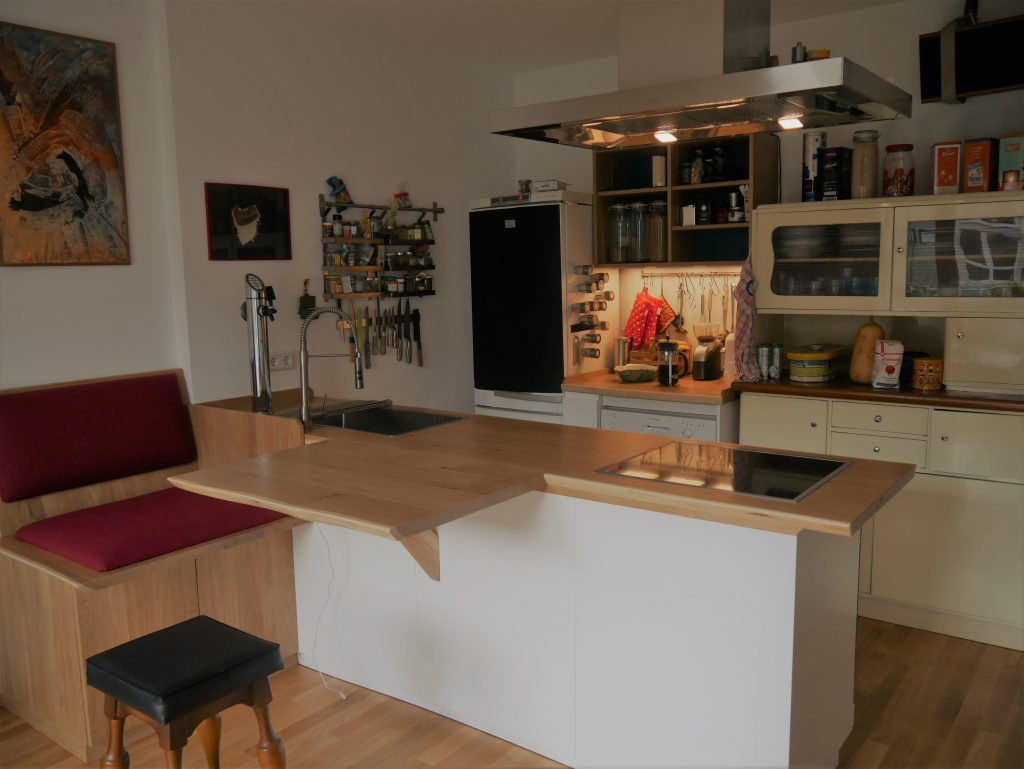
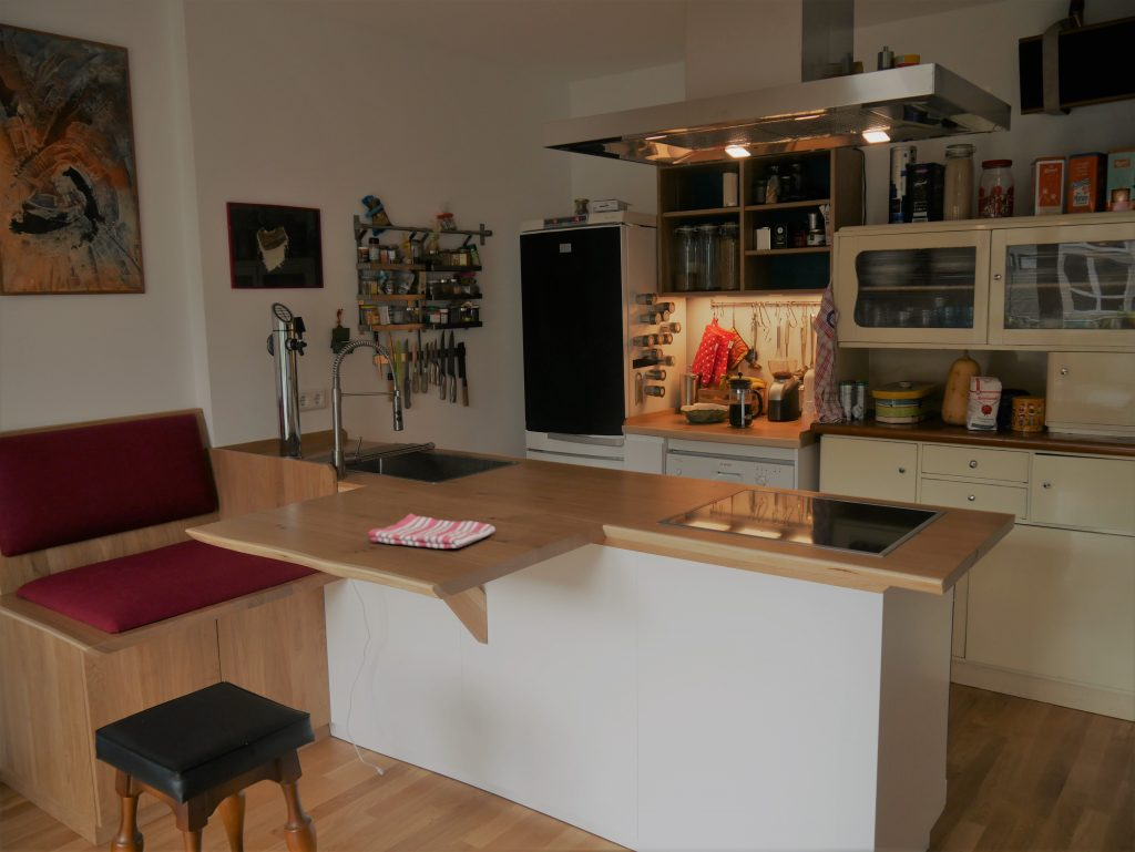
+ dish towel [367,513,497,550]
